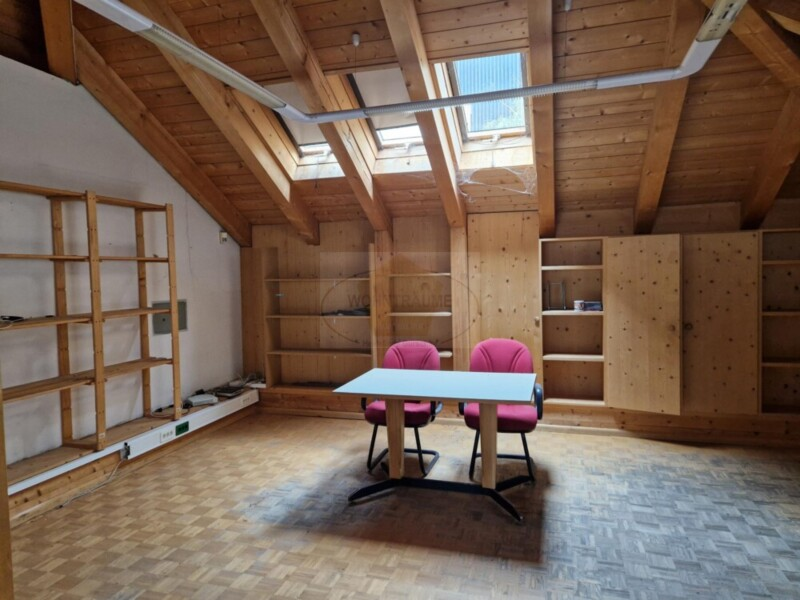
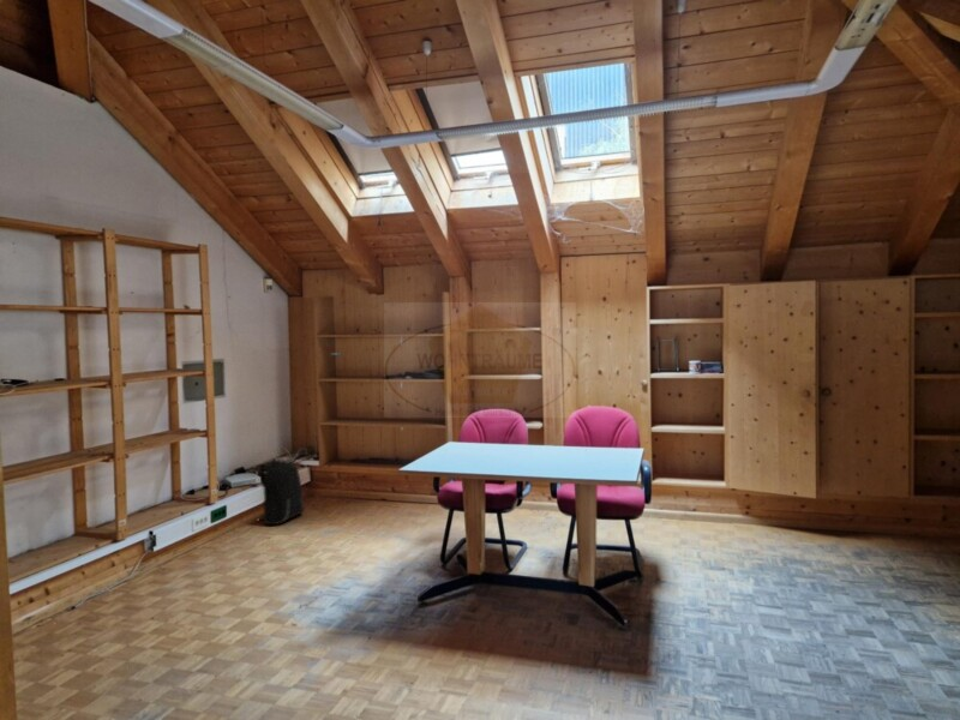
+ backpack [259,458,305,526]
